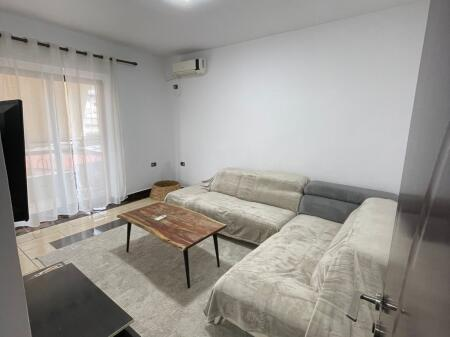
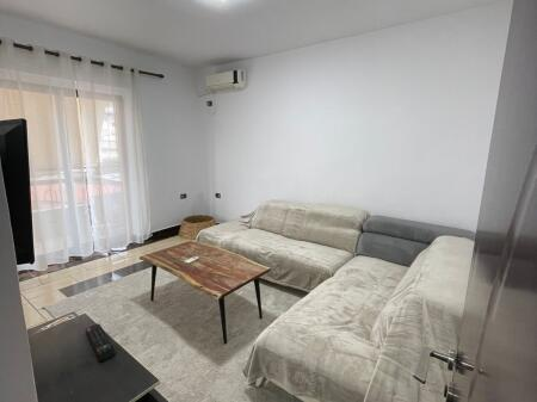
+ remote control [84,322,117,363]
